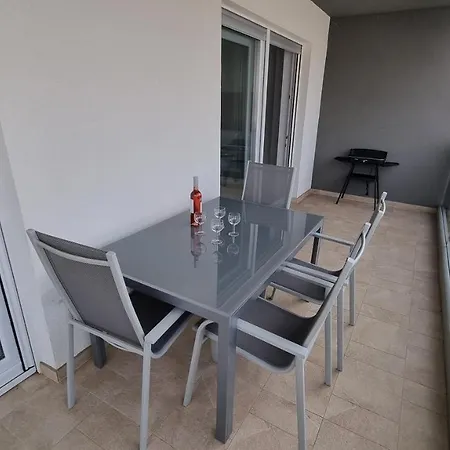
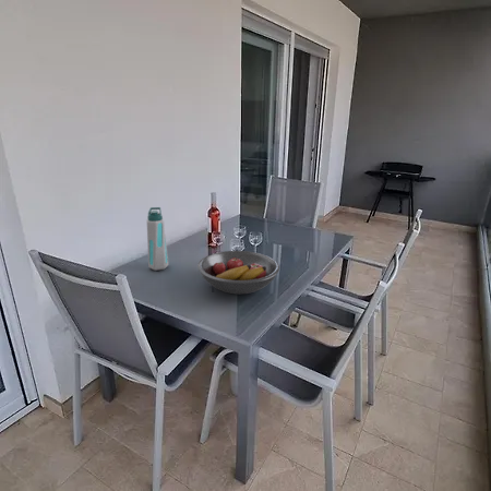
+ fruit bowl [196,250,280,296]
+ water bottle [145,206,170,272]
